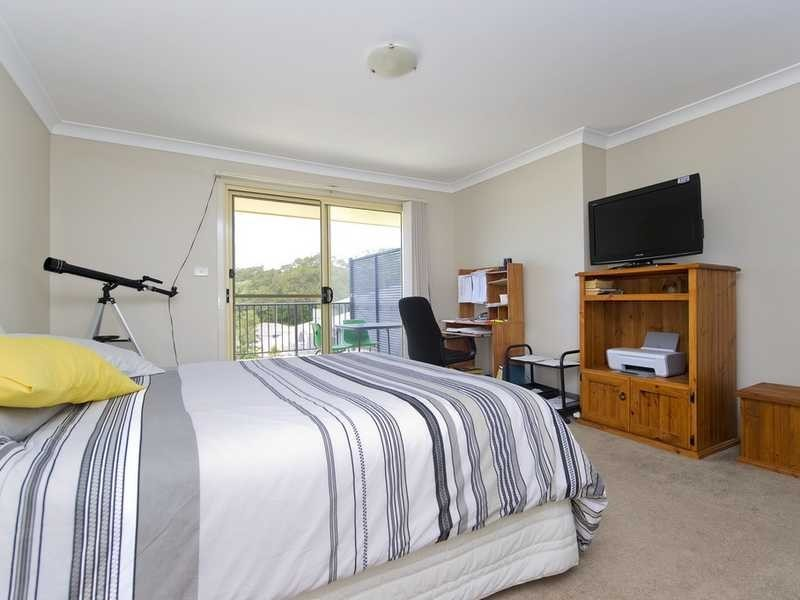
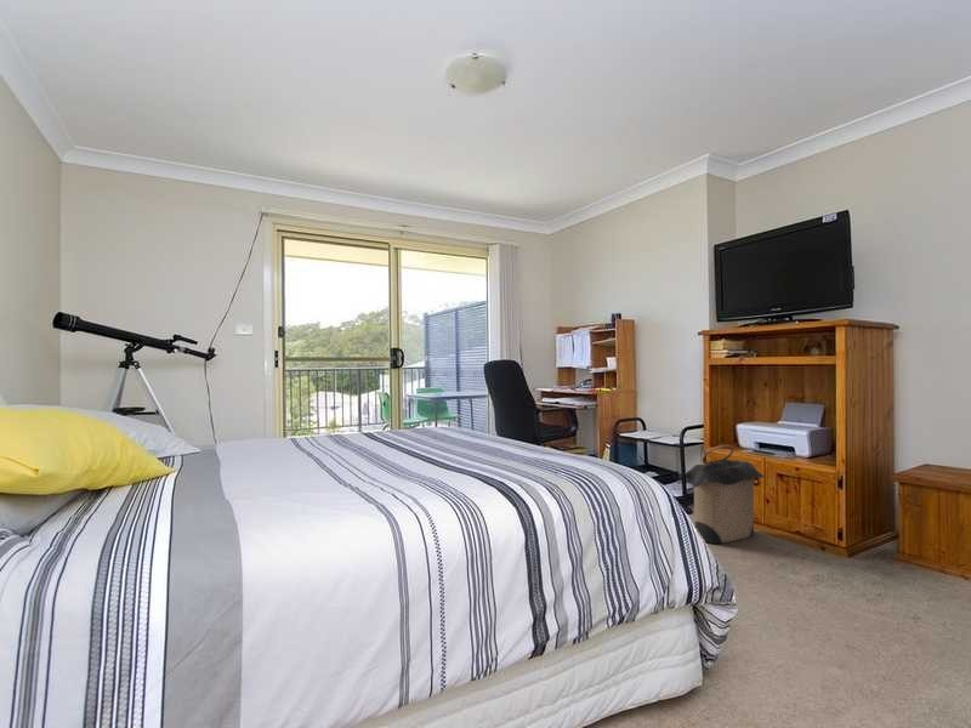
+ laundry hamper [682,444,766,545]
